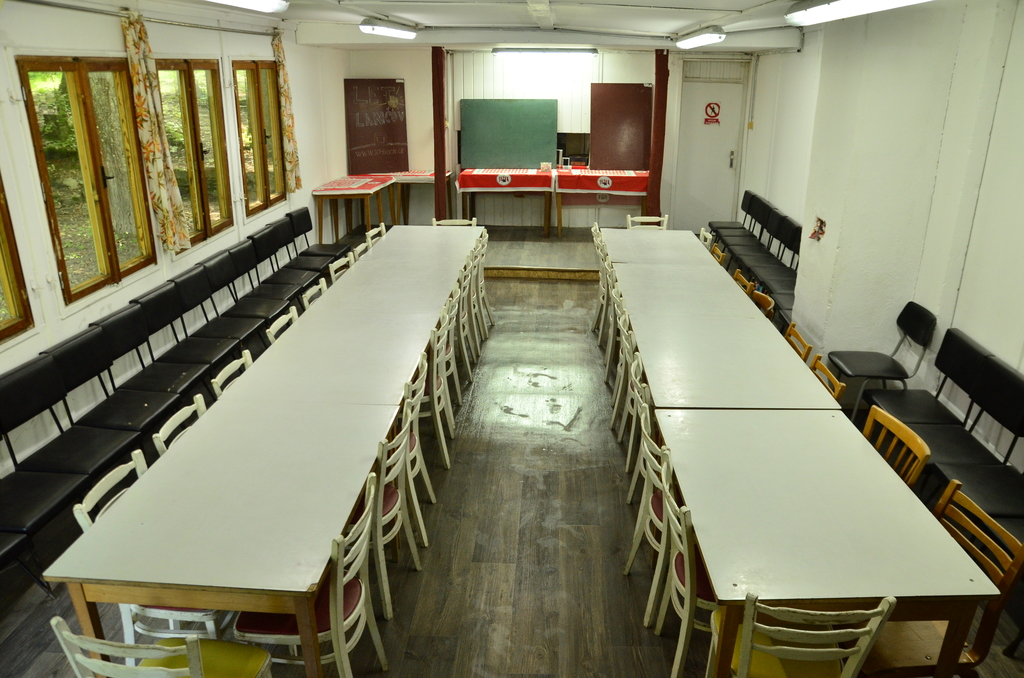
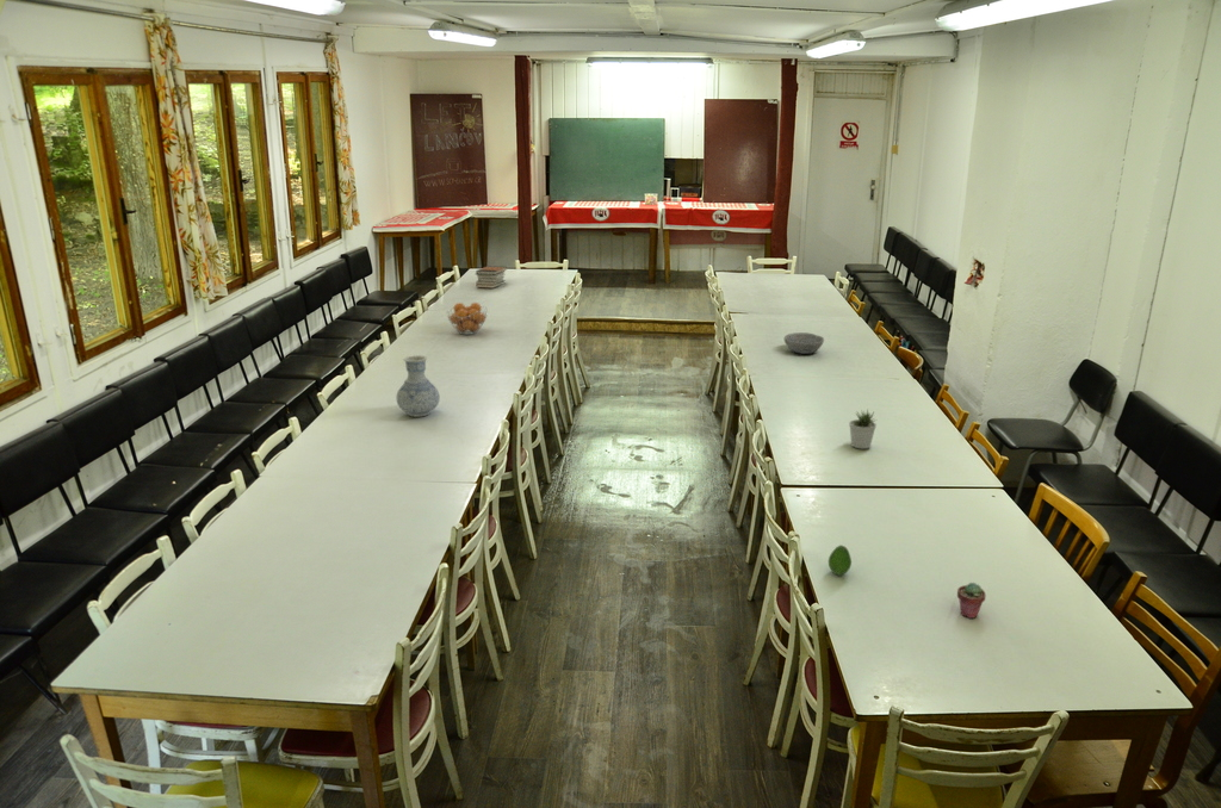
+ vase [396,354,441,418]
+ fruit basket [446,302,489,336]
+ book stack [475,265,508,290]
+ fruit [828,545,853,576]
+ potted succulent [956,582,987,620]
+ potted plant [848,409,878,450]
+ bowl [783,331,825,355]
